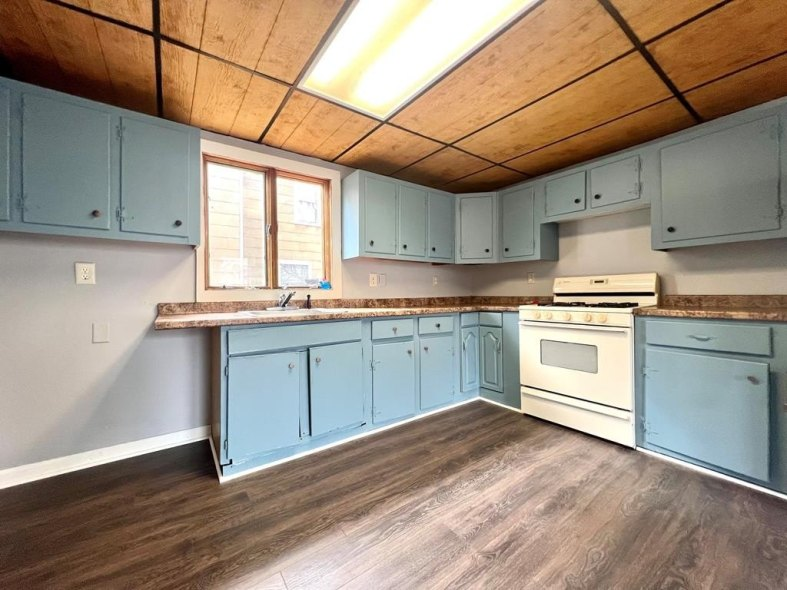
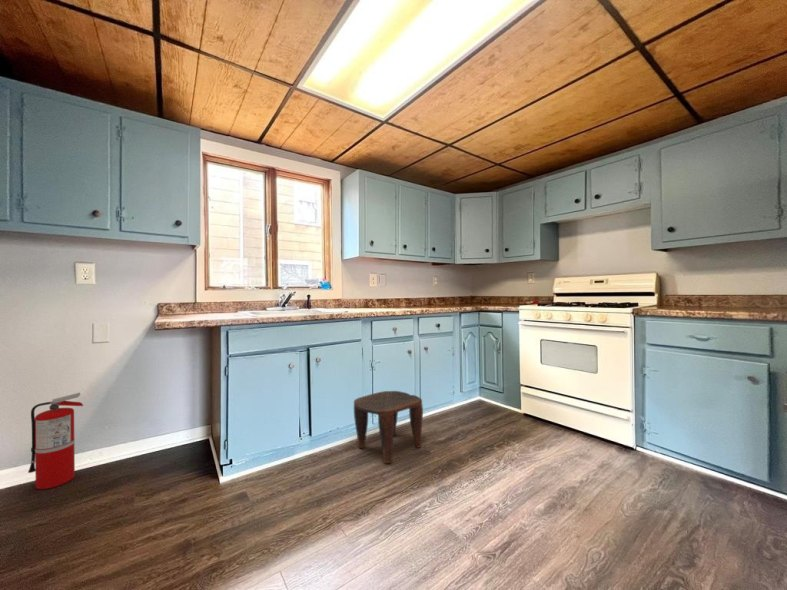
+ fire extinguisher [27,392,84,490]
+ stool [353,390,424,464]
